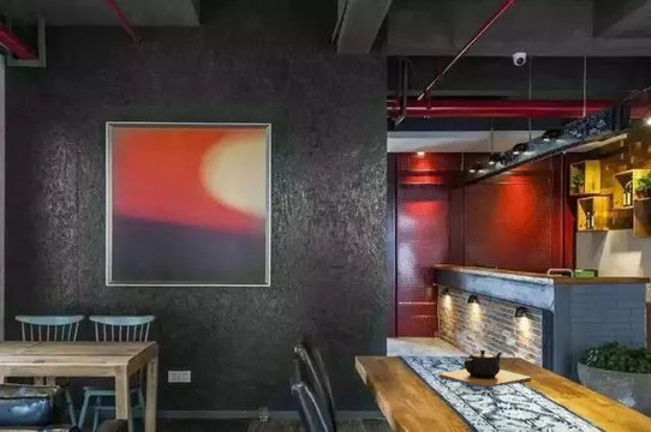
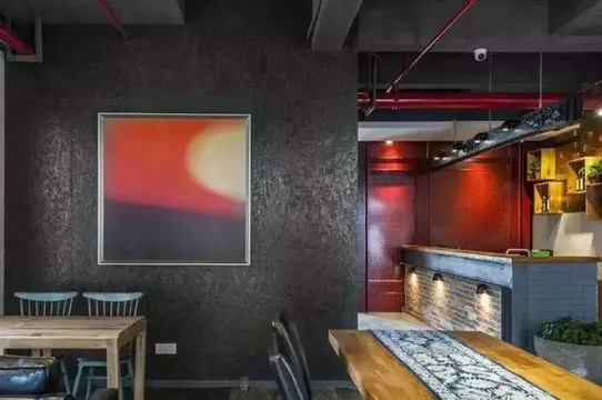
- teapot [438,348,532,388]
